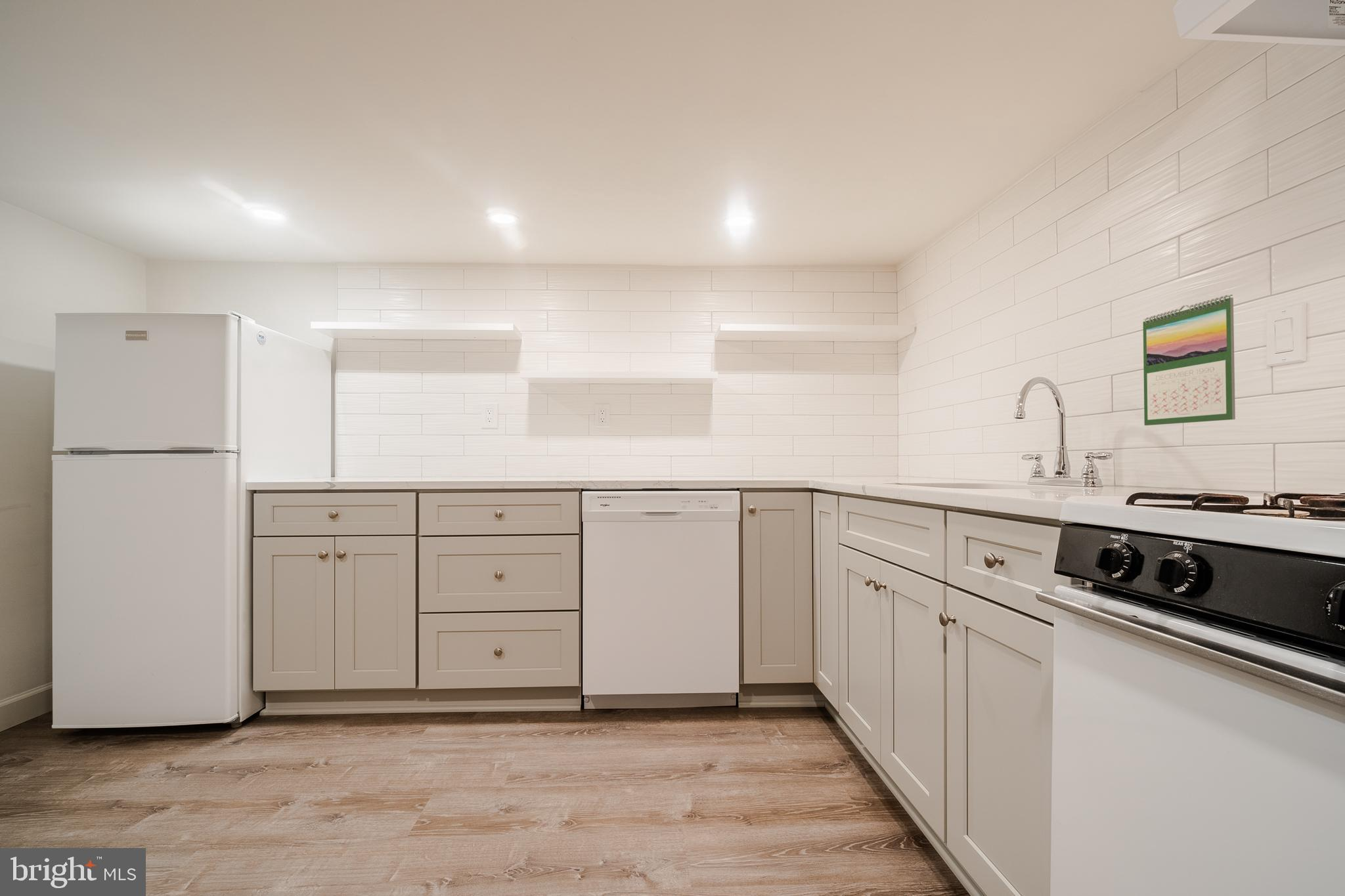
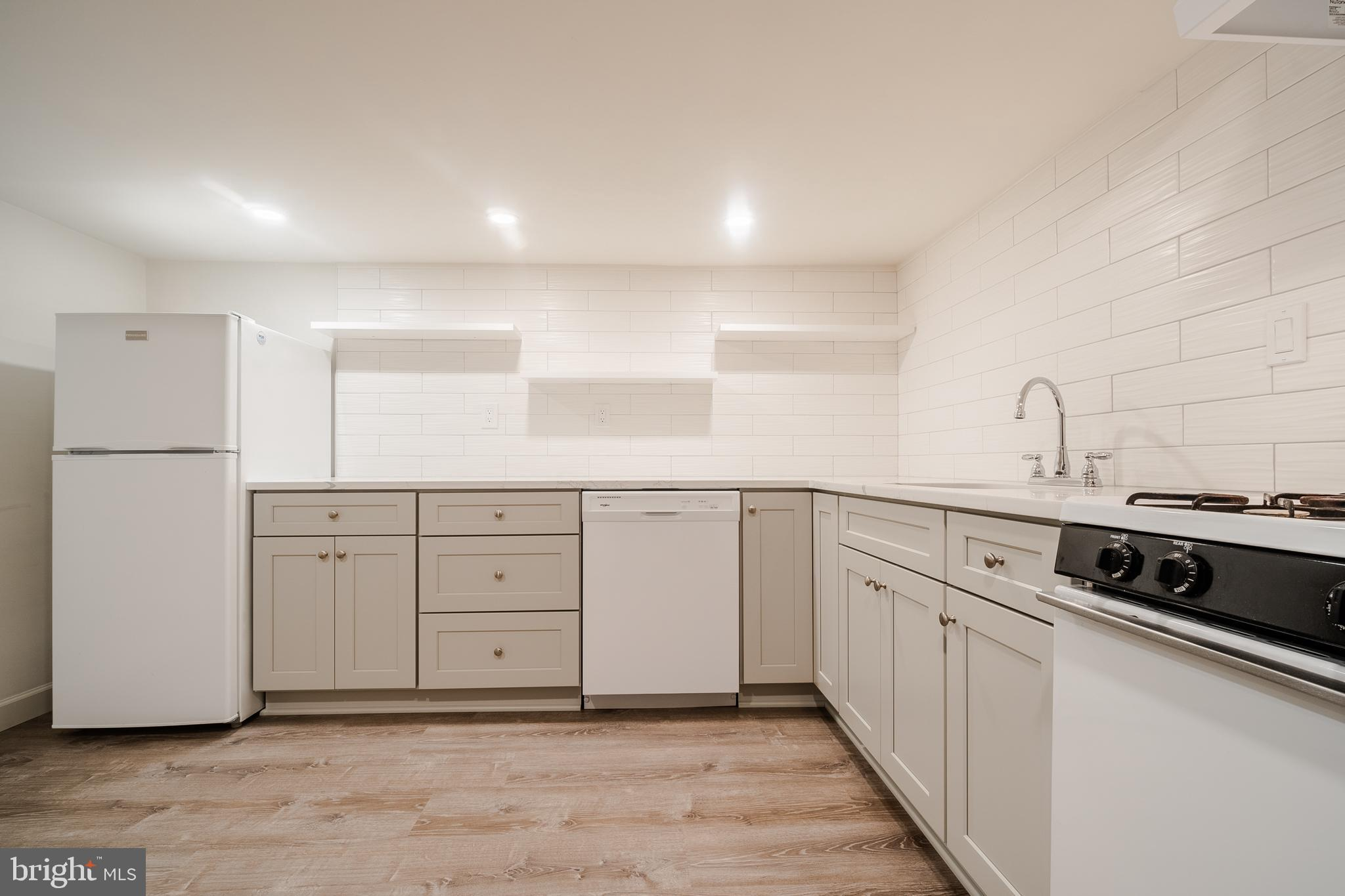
- calendar [1143,294,1236,426]
